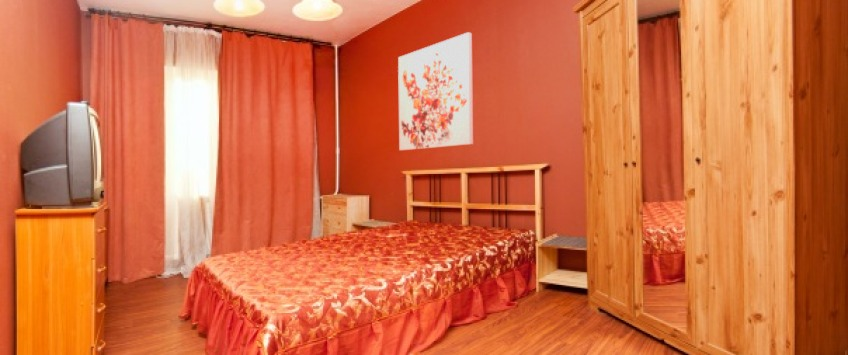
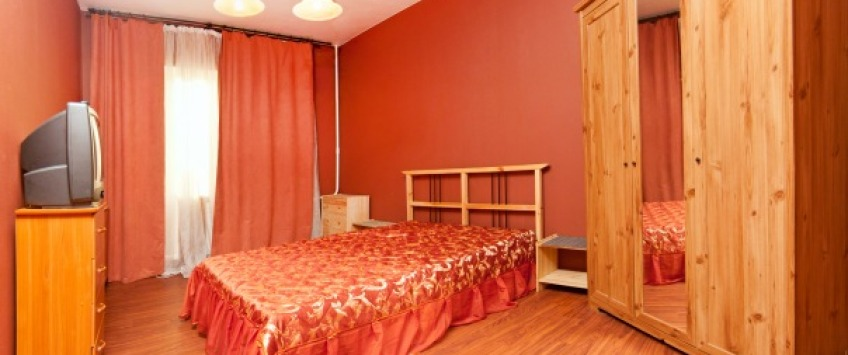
- wall art [397,31,474,151]
